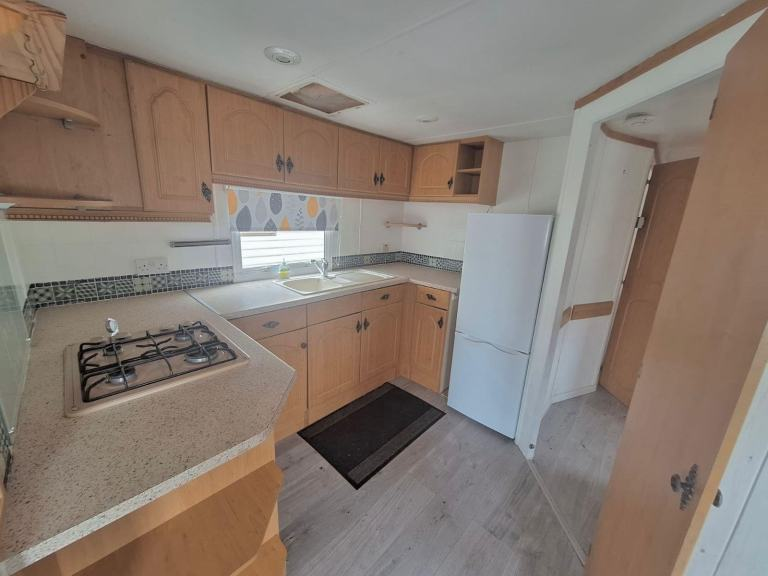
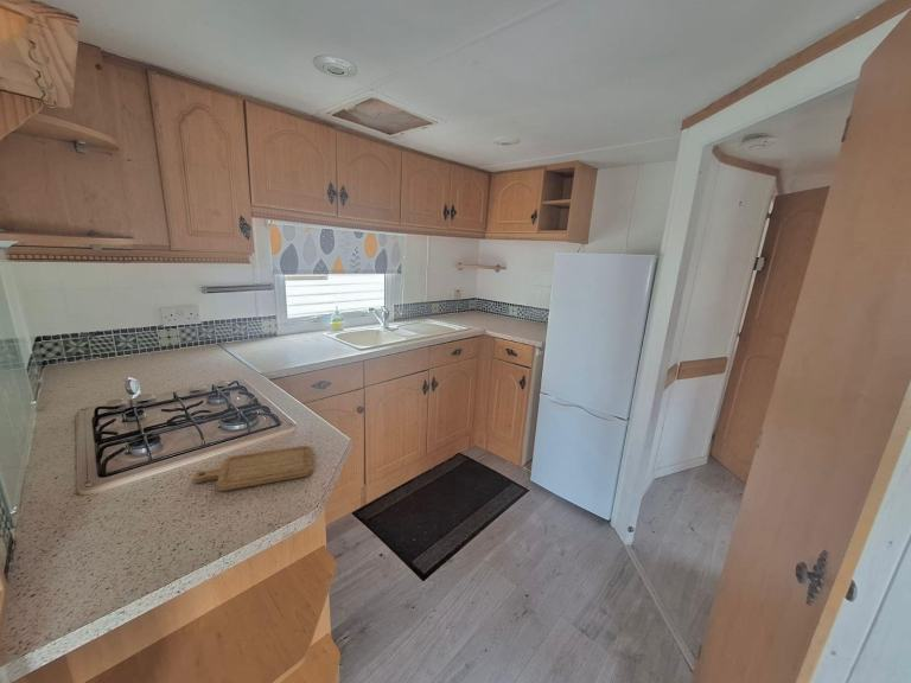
+ chopping board [192,445,314,492]
